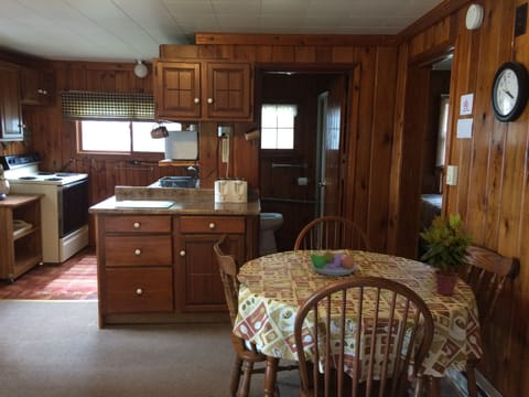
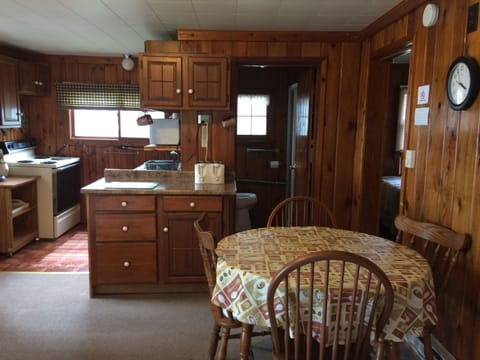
- potted plant [418,211,475,296]
- fruit bowl [305,247,358,277]
